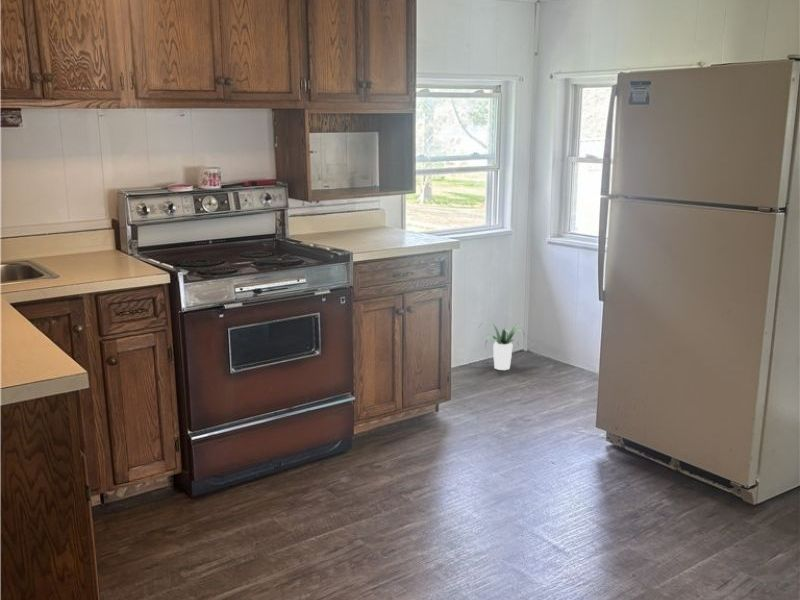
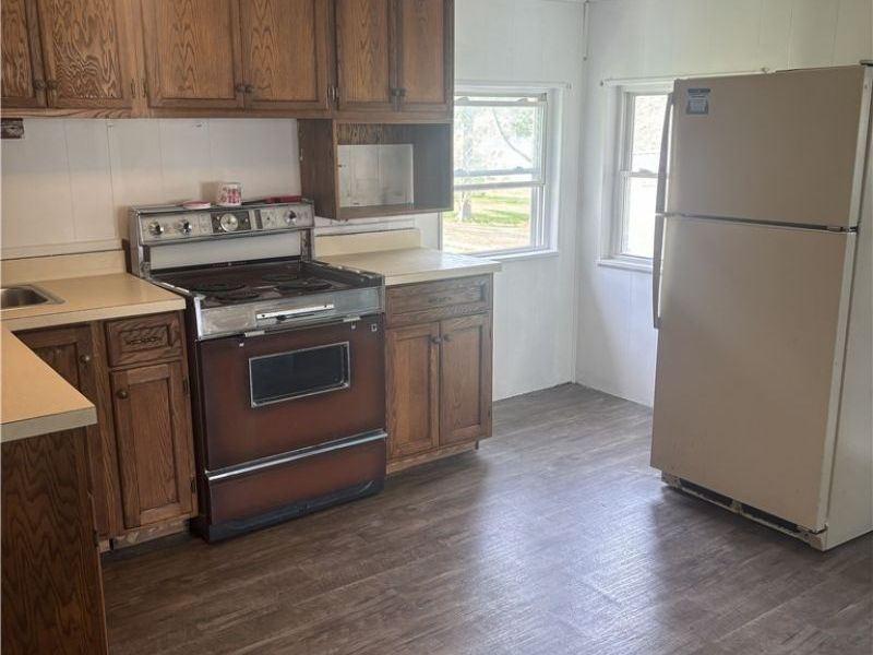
- potted plant [478,321,527,371]
